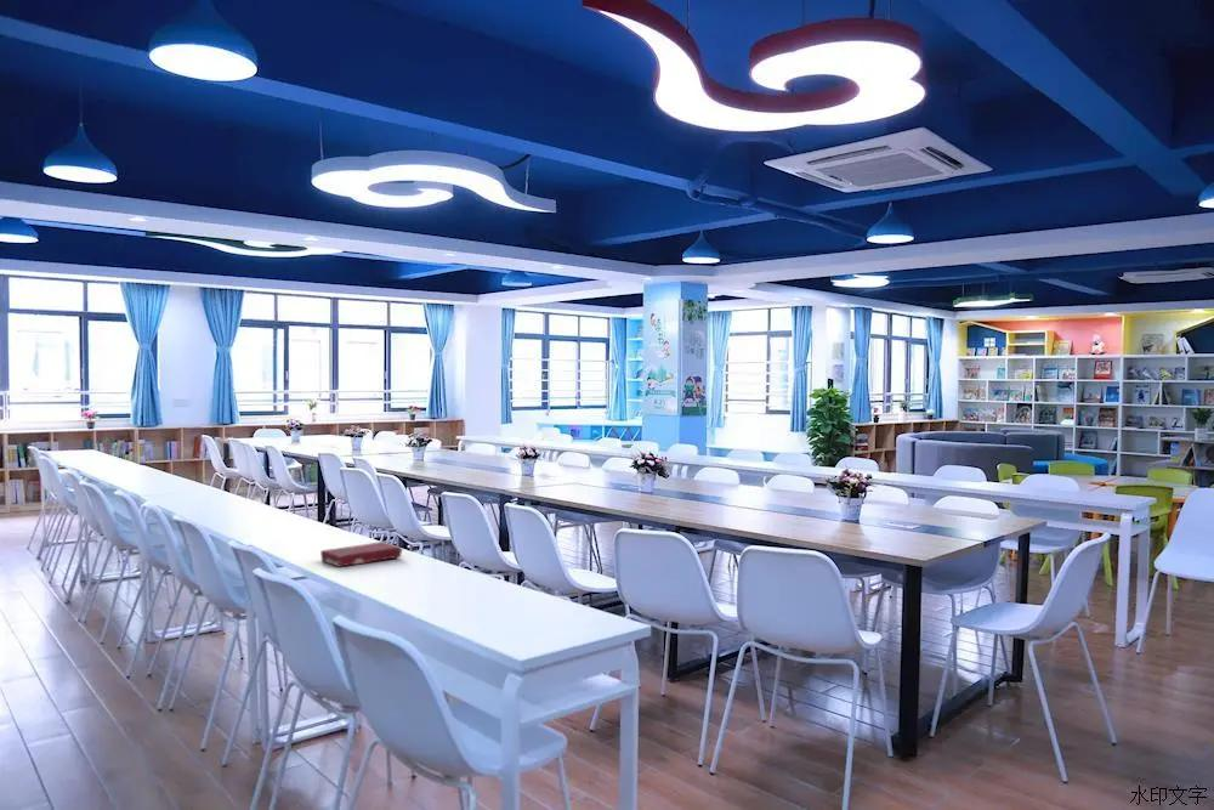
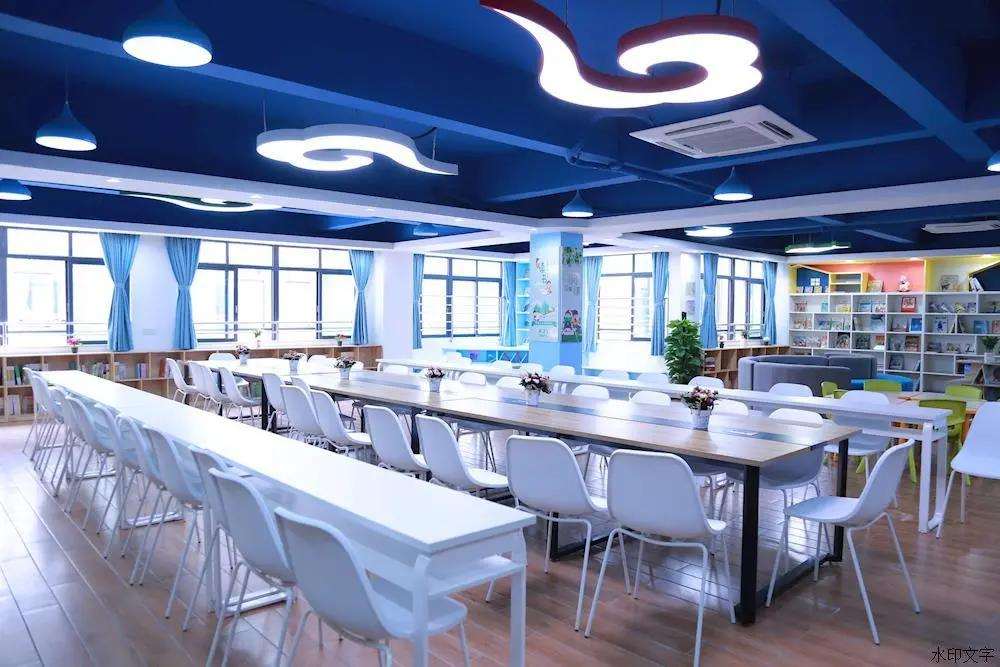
- book [319,540,404,568]
